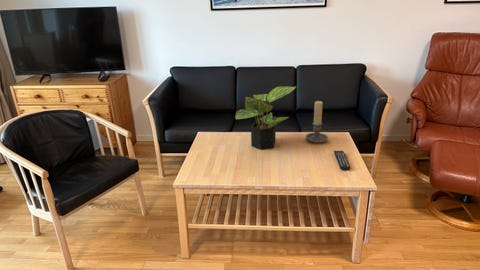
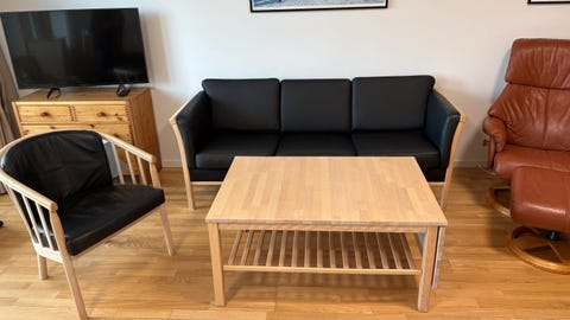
- candle holder [305,100,329,144]
- potted plant [234,85,298,151]
- remote control [333,150,351,171]
